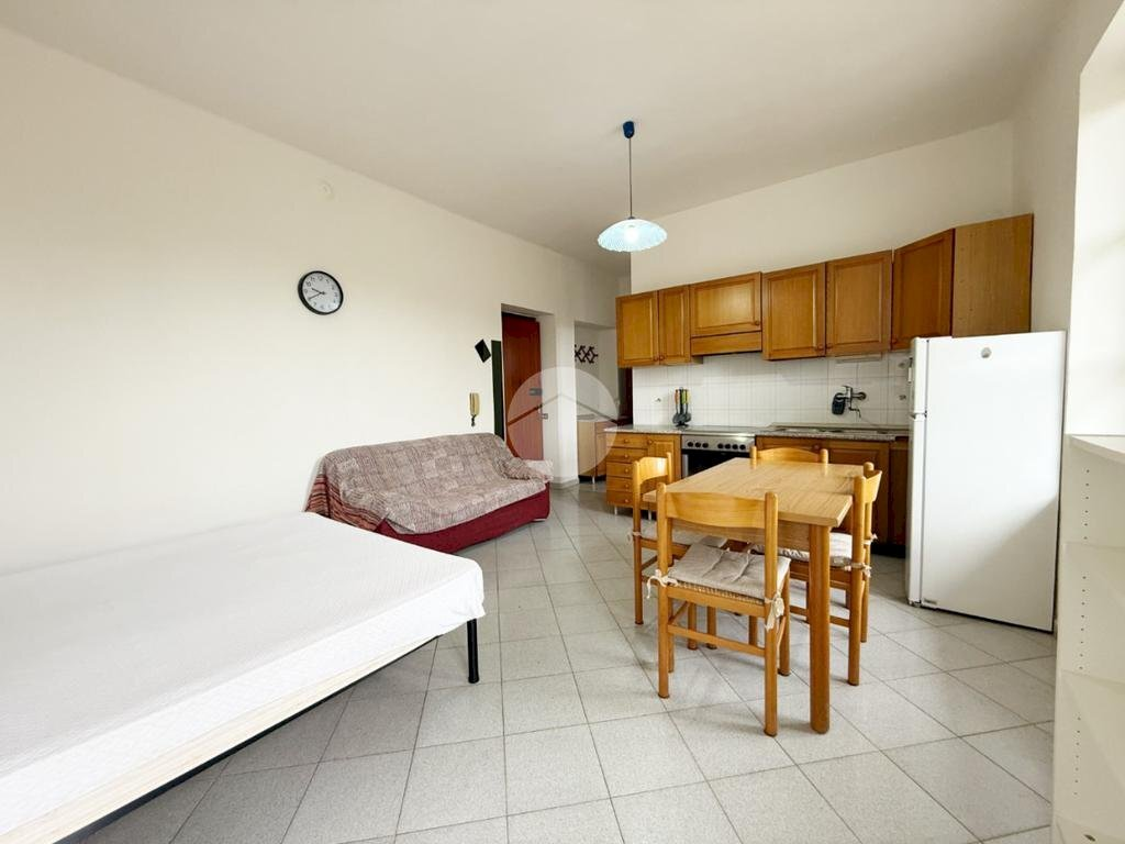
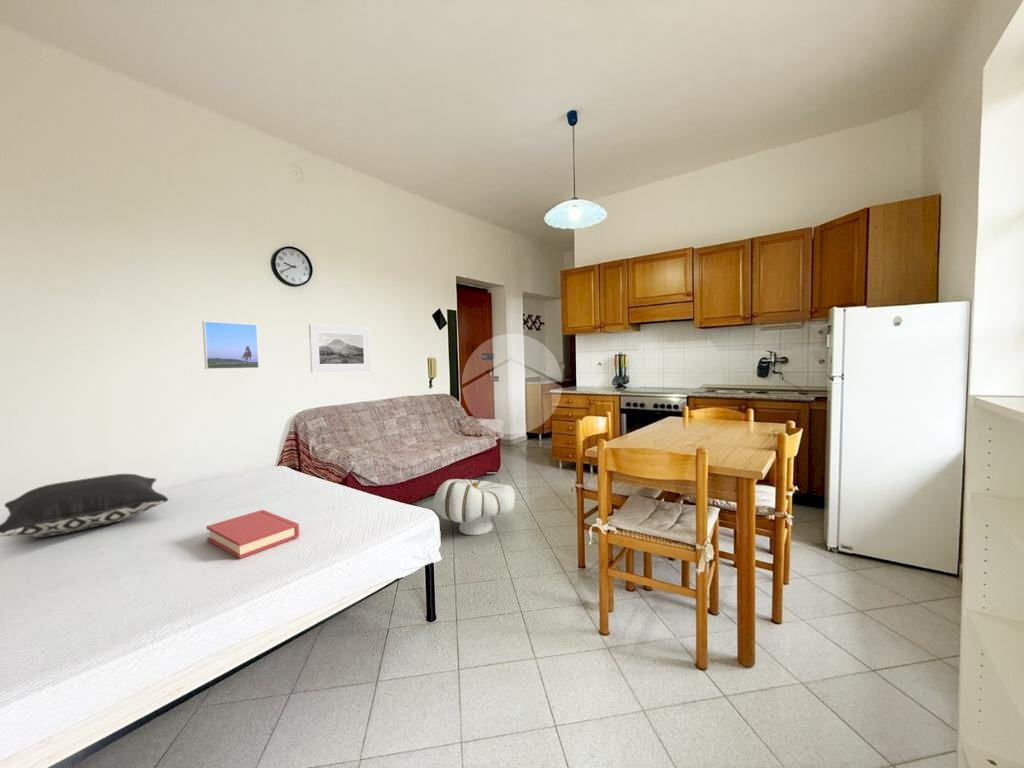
+ ottoman [433,478,516,536]
+ pillow [0,473,169,538]
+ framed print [201,320,260,370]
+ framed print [308,323,372,374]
+ hardback book [206,509,300,560]
